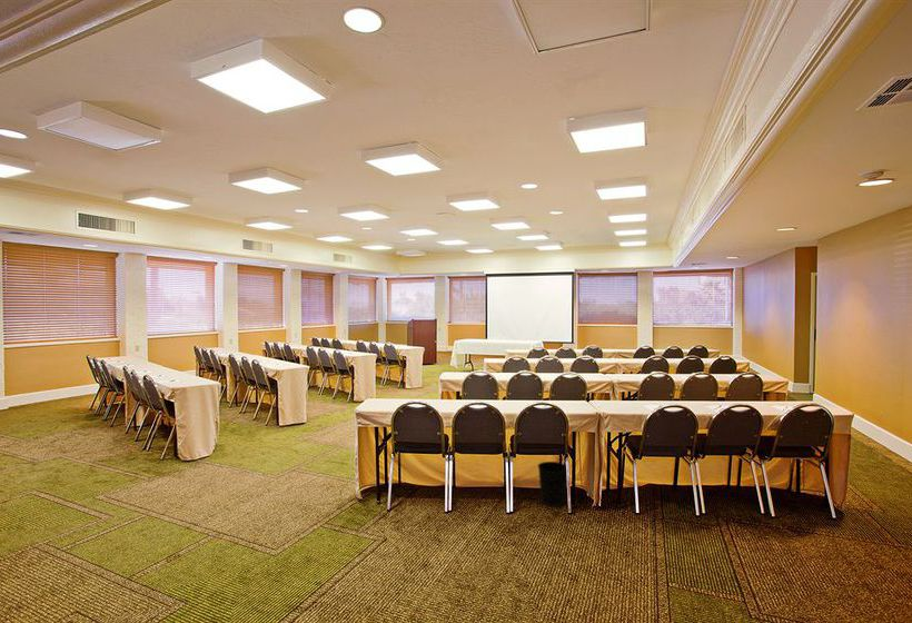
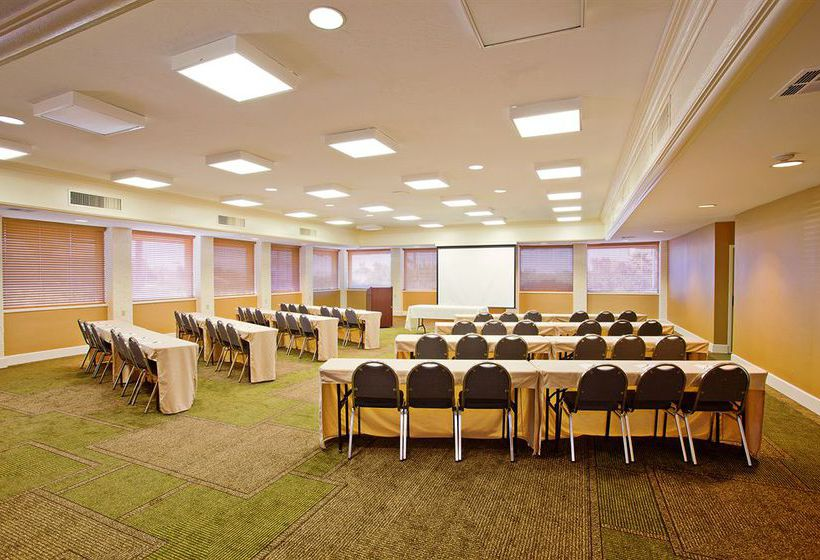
- wastebasket [537,461,567,507]
